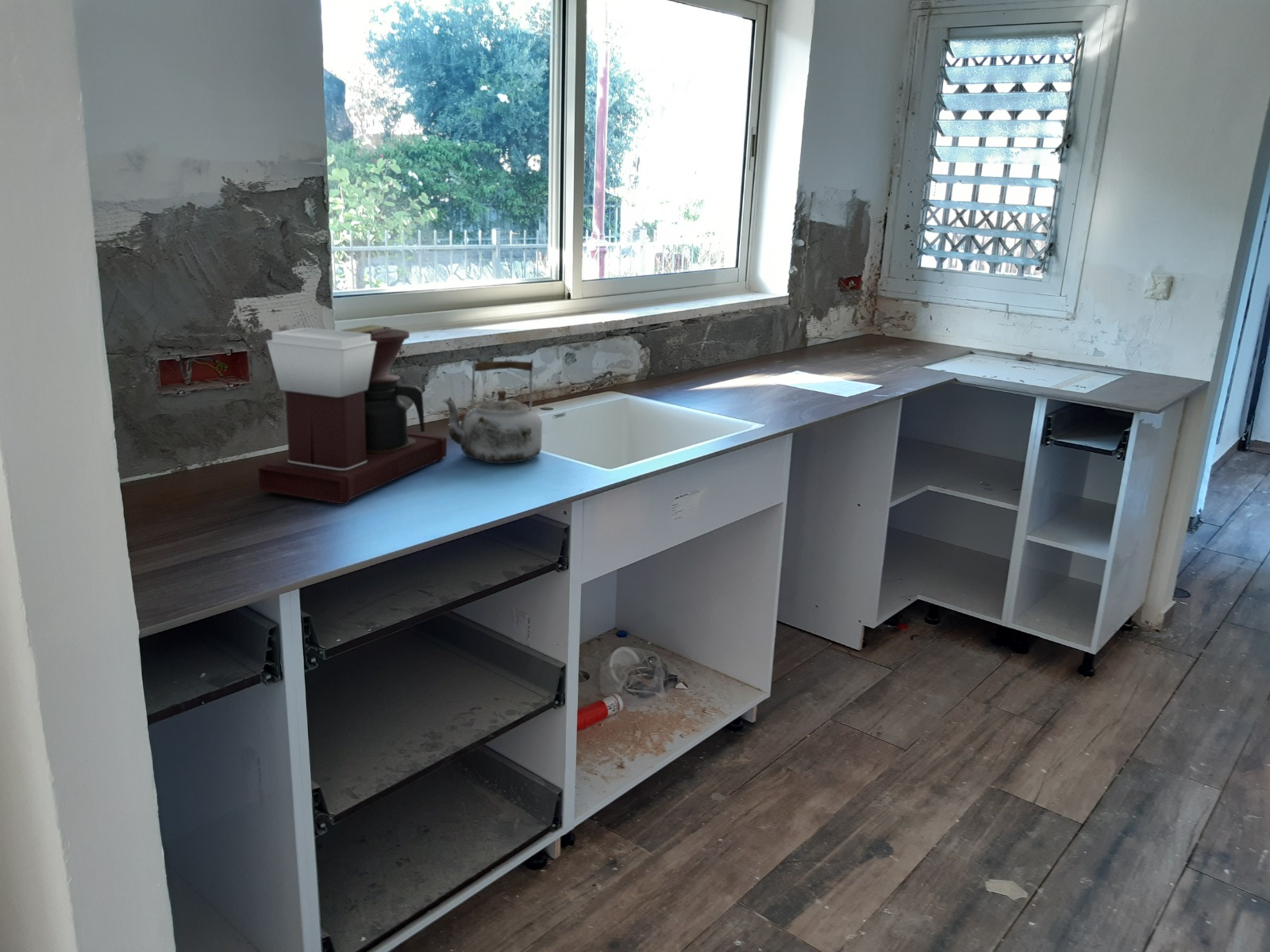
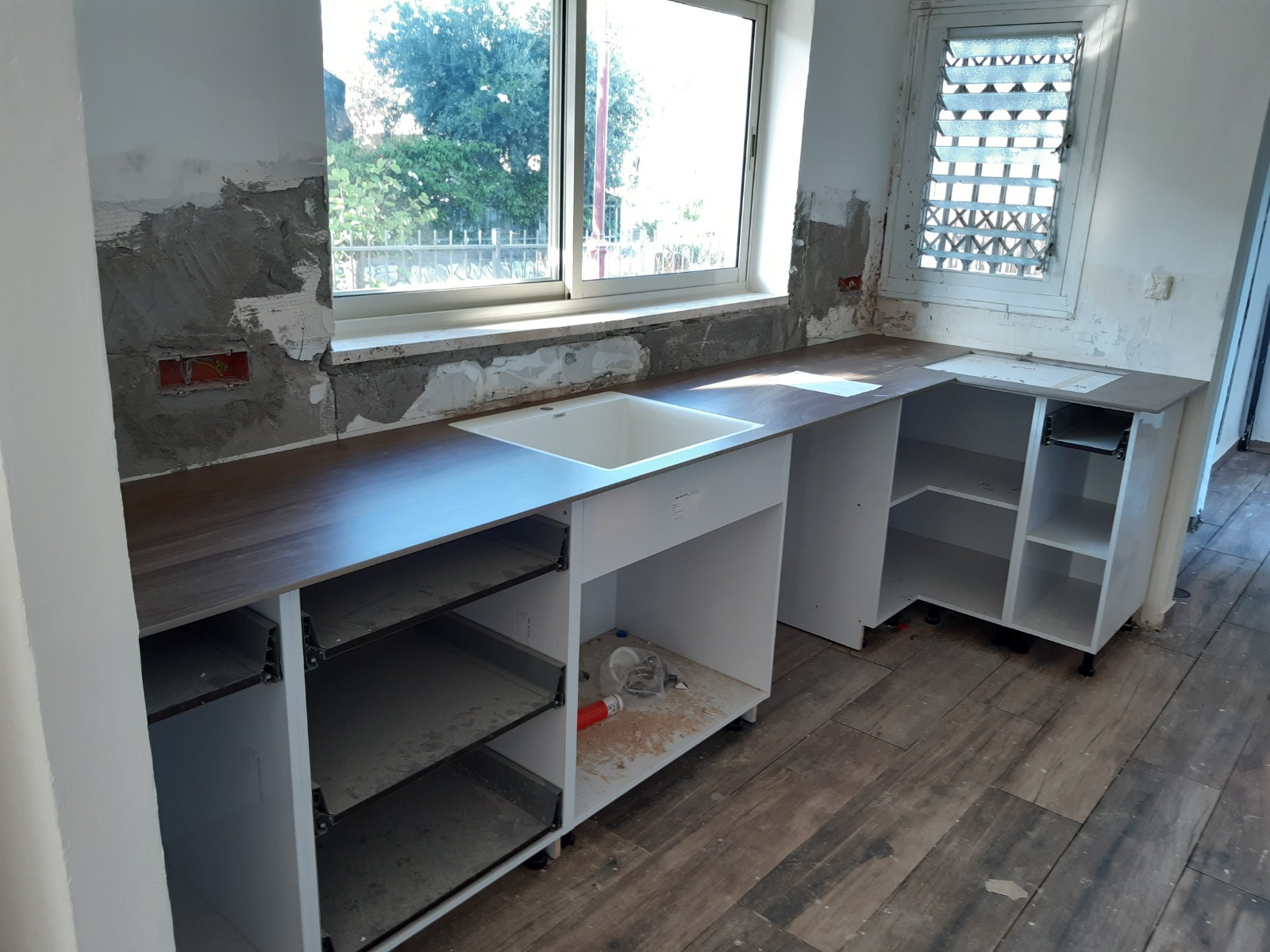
- coffee maker [257,324,448,505]
- kettle [441,359,543,464]
